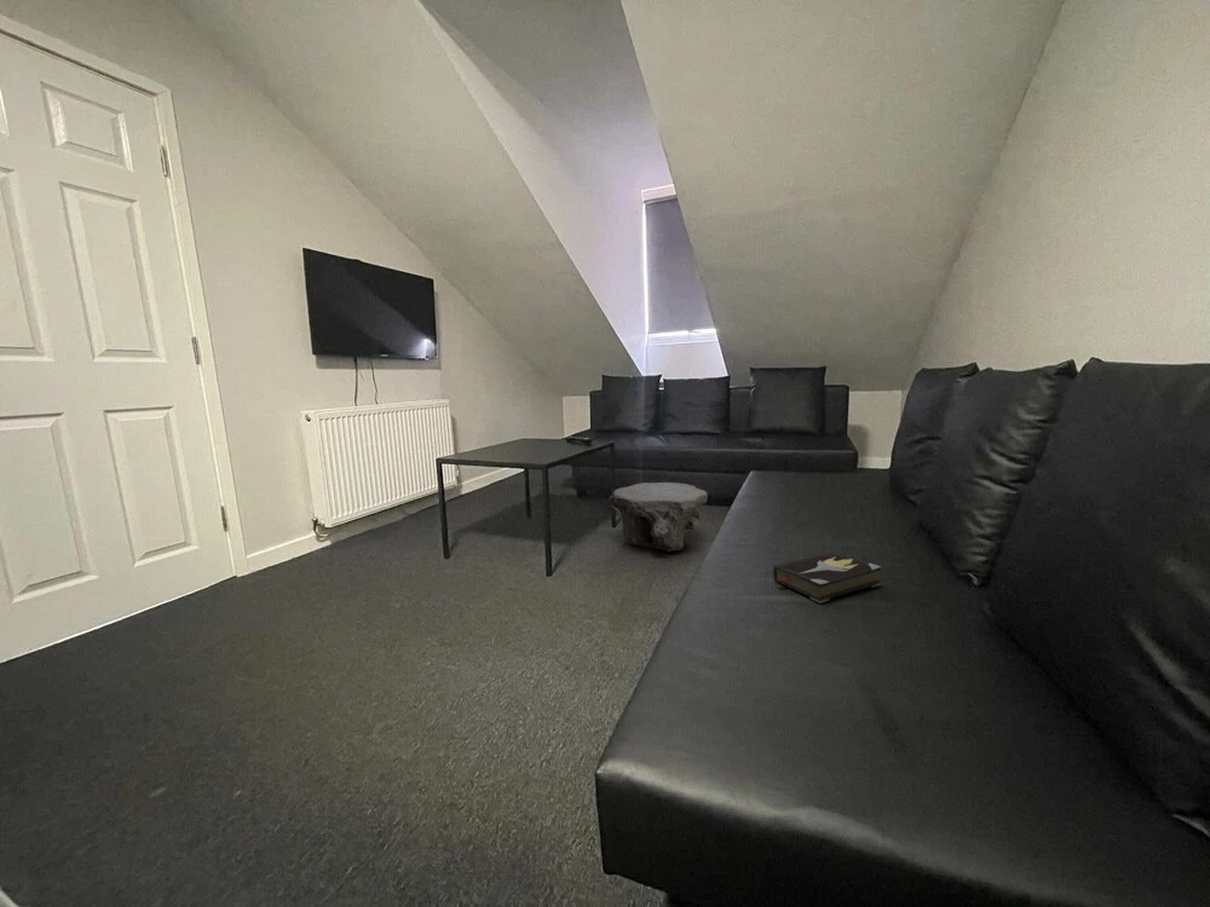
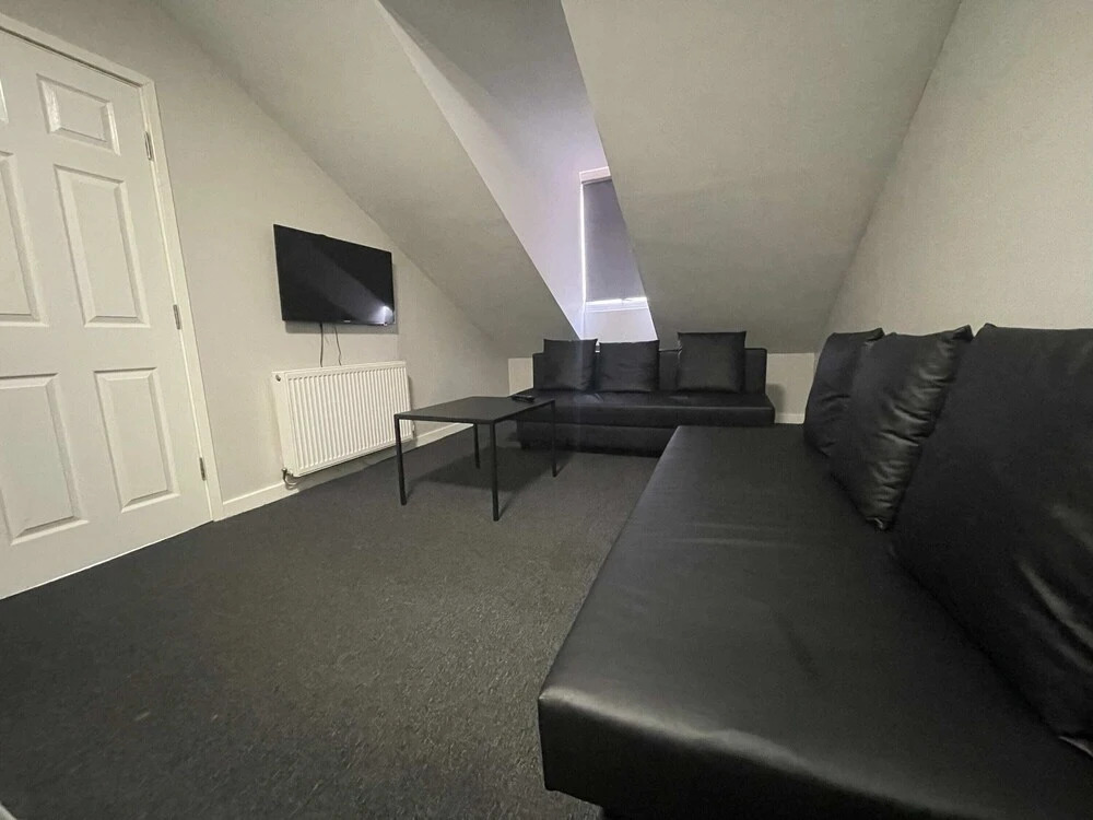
- stool [607,481,709,553]
- hardback book [772,551,882,603]
